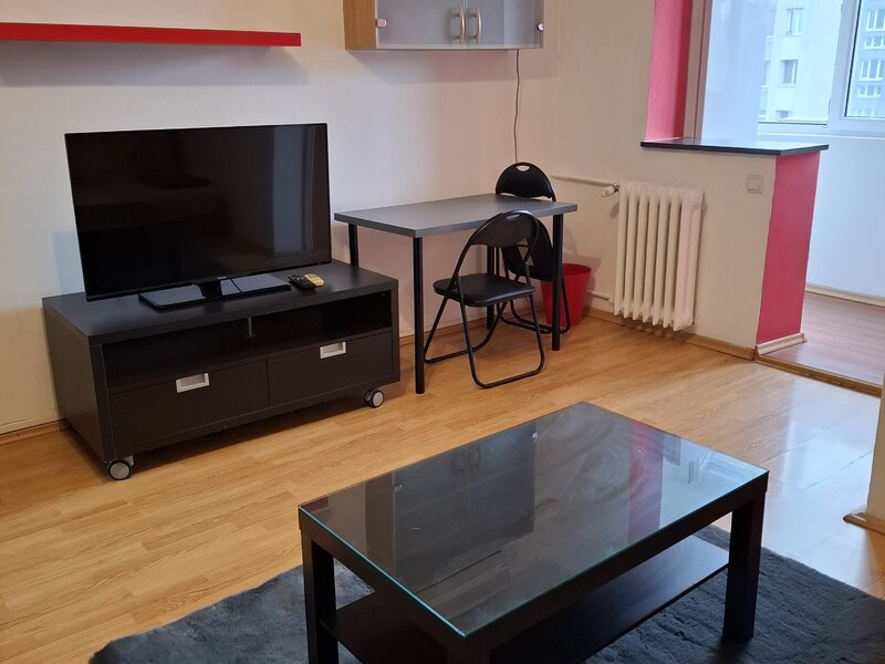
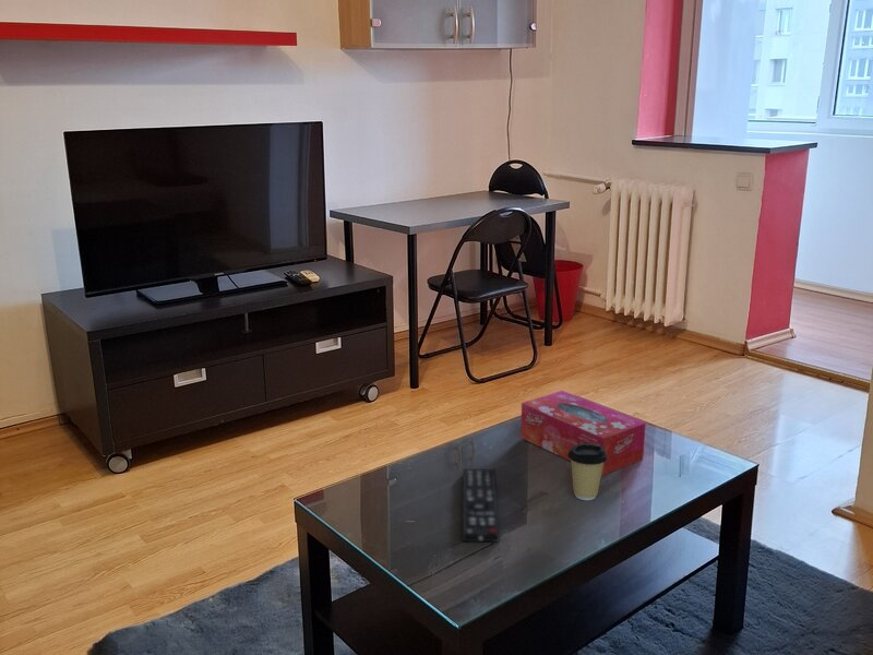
+ tissue box [519,390,647,477]
+ remote control [462,467,500,543]
+ coffee cup [567,443,608,501]
